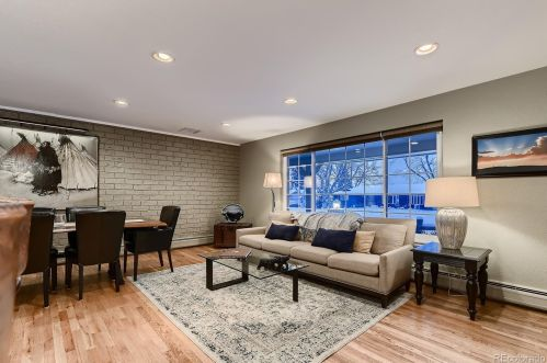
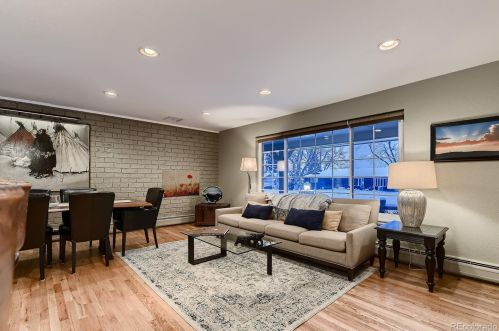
+ wall art [161,169,201,199]
